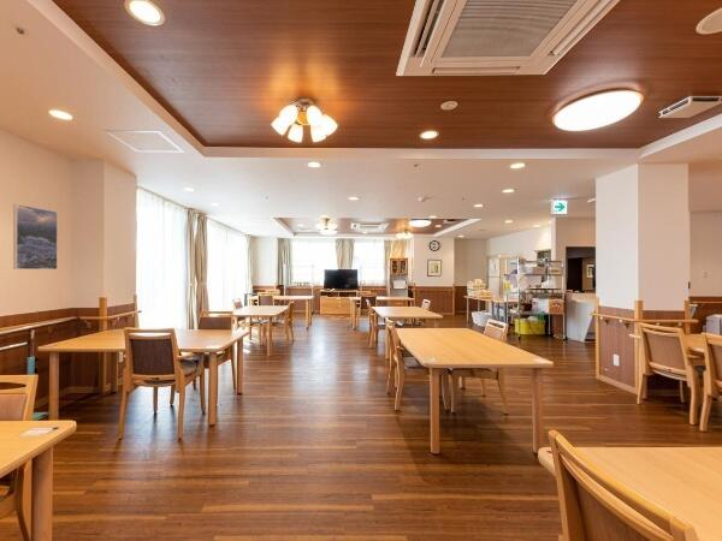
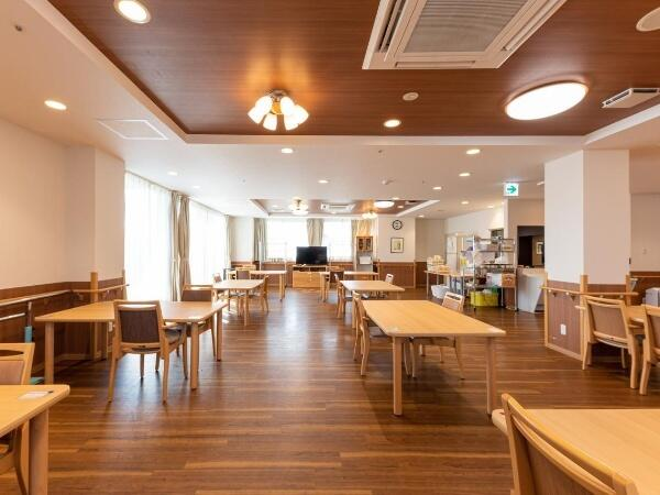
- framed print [12,203,59,270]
